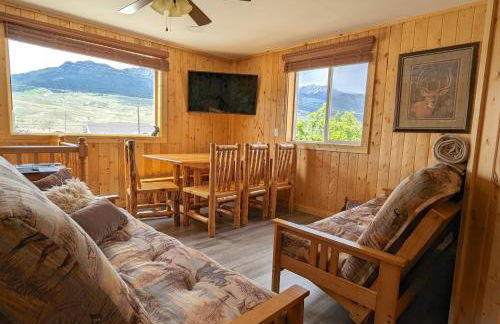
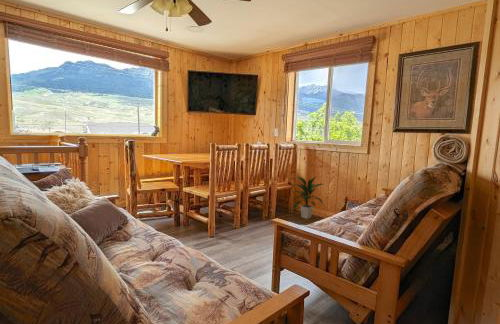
+ indoor plant [292,175,324,220]
